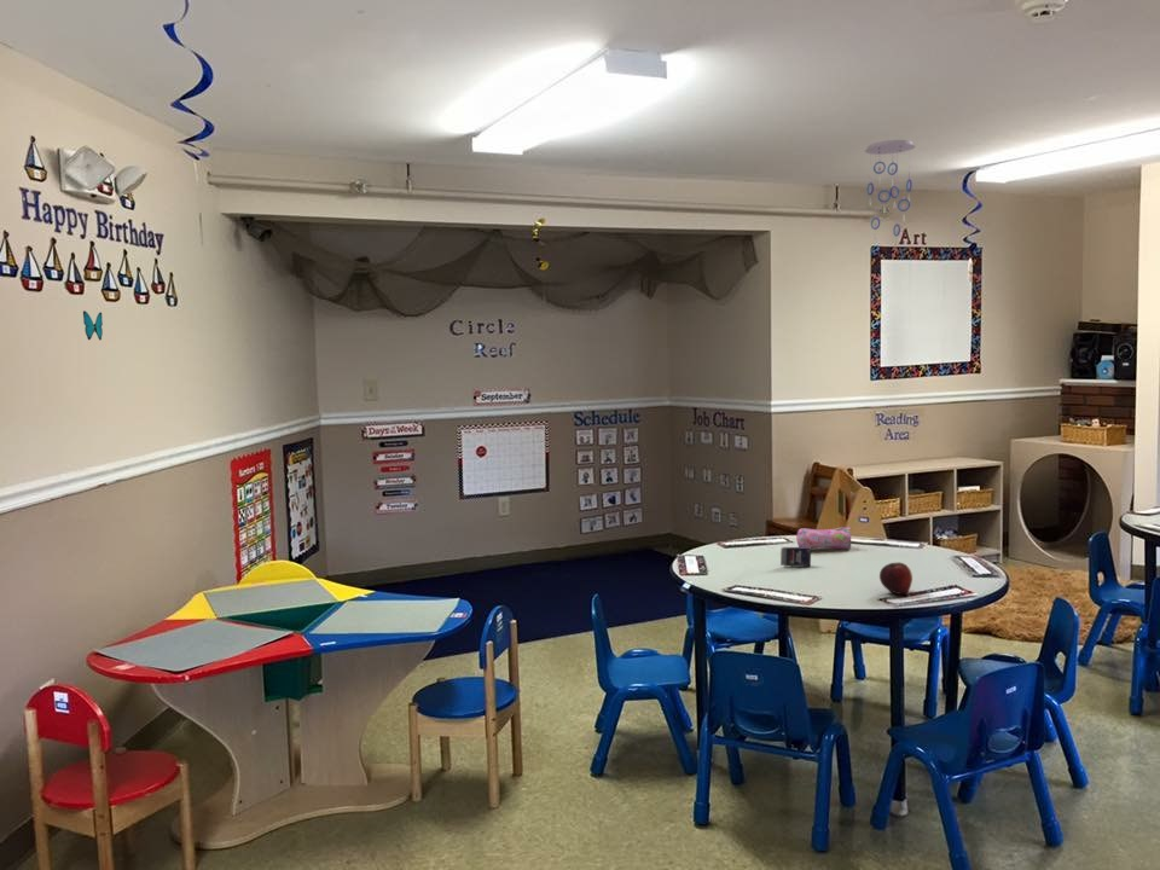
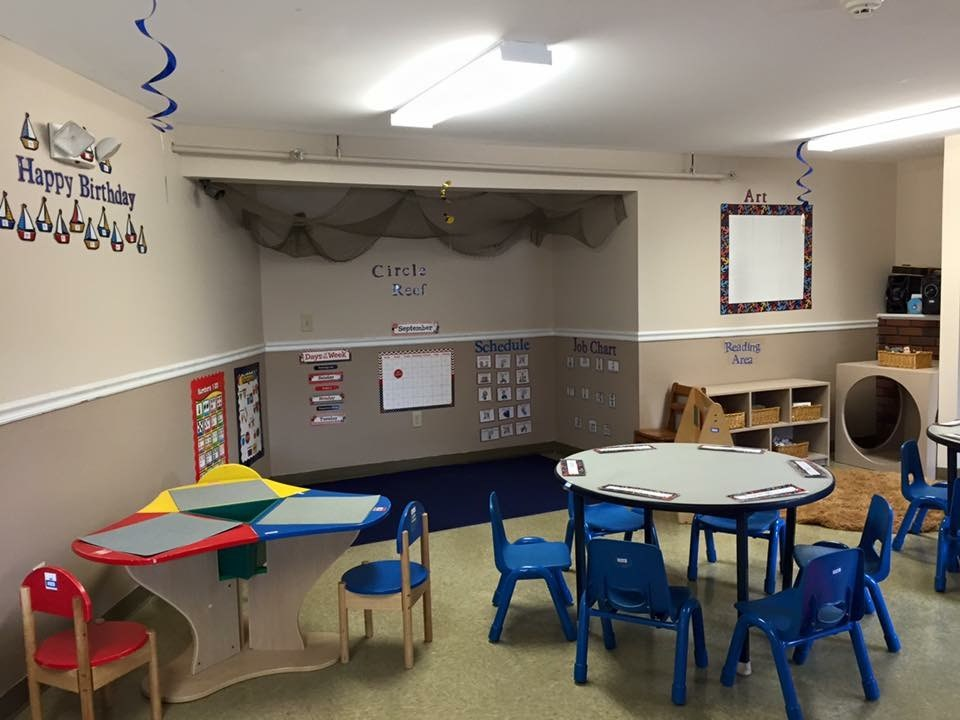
- fruit [878,562,914,596]
- crayon box [779,546,812,568]
- decorative butterfly [82,309,104,341]
- pencil case [795,526,853,550]
- ceiling mobile [864,139,916,248]
